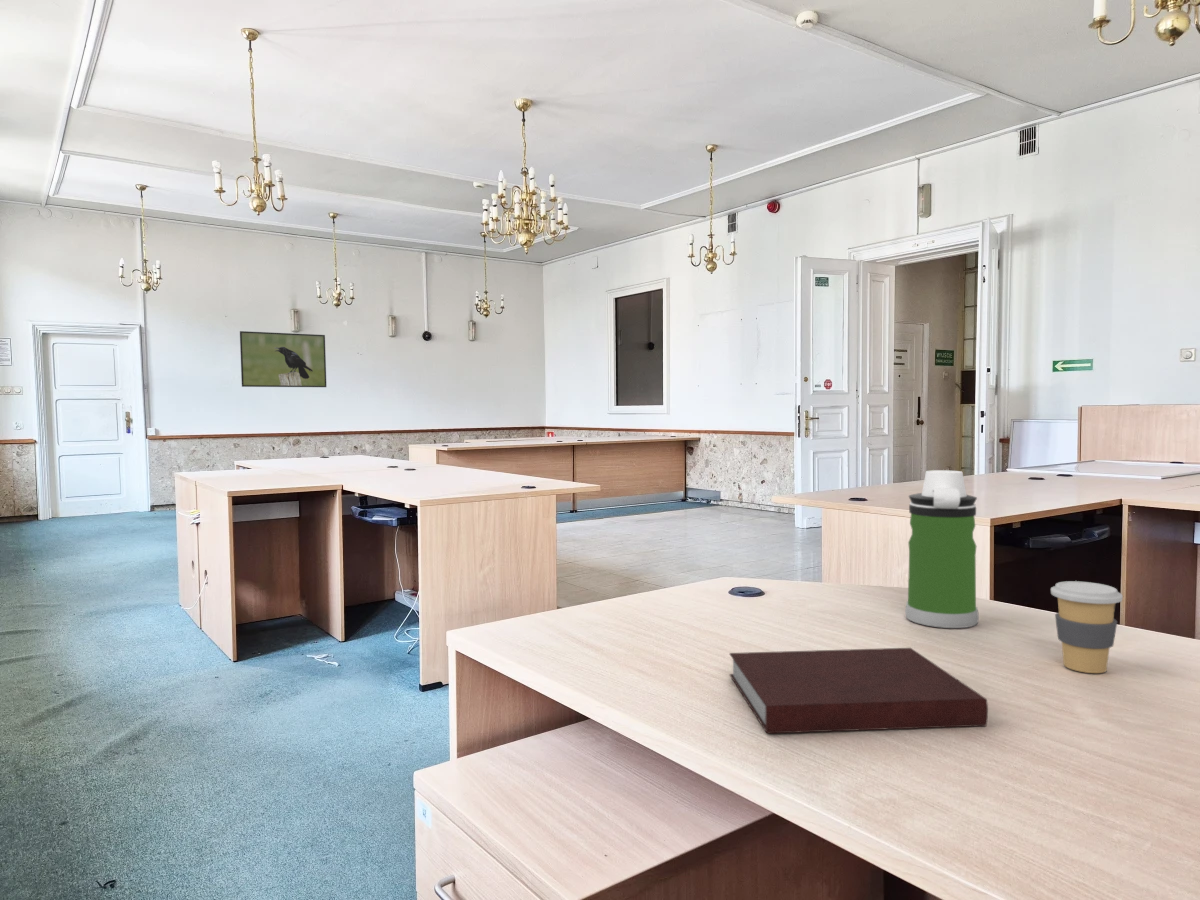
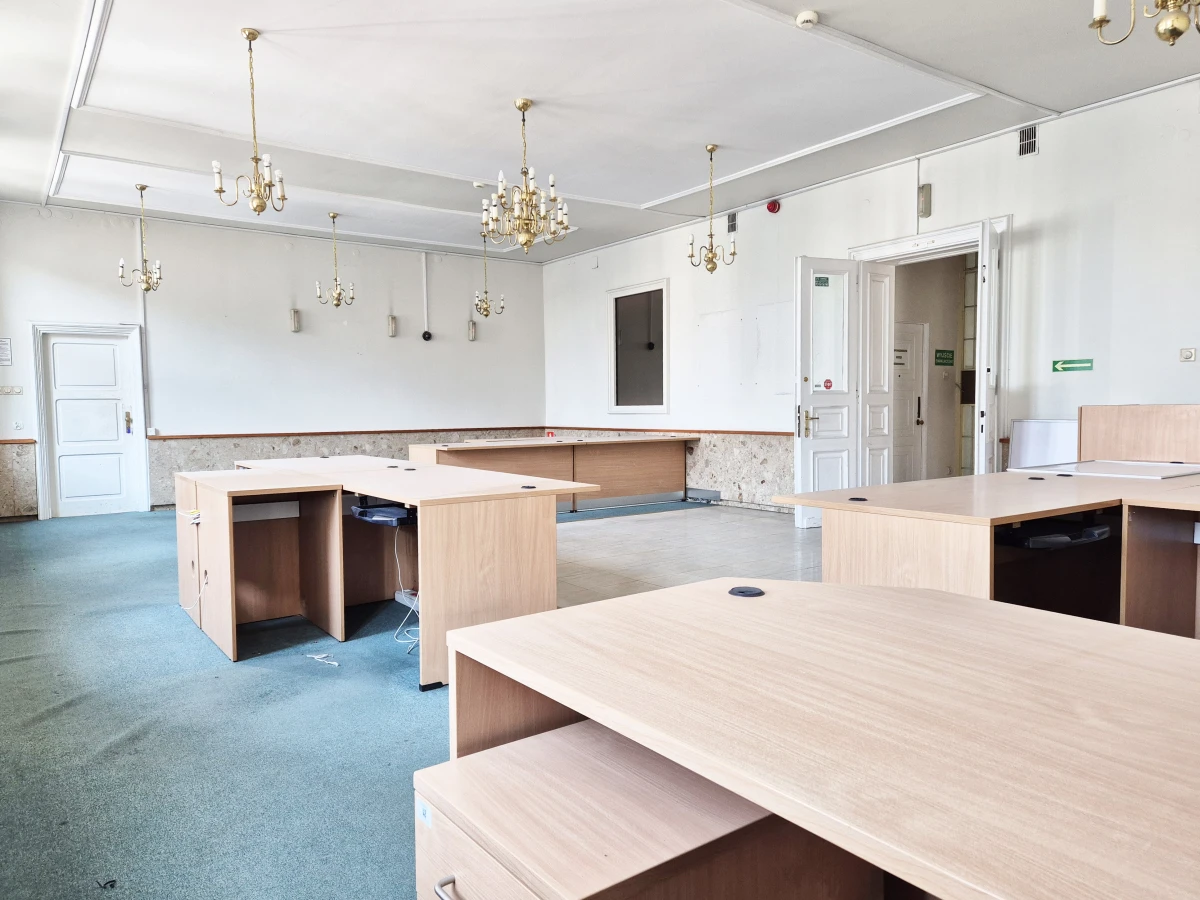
- water bottle [904,469,980,629]
- coffee cup [1050,580,1123,674]
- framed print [239,330,327,388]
- notebook [728,647,989,735]
